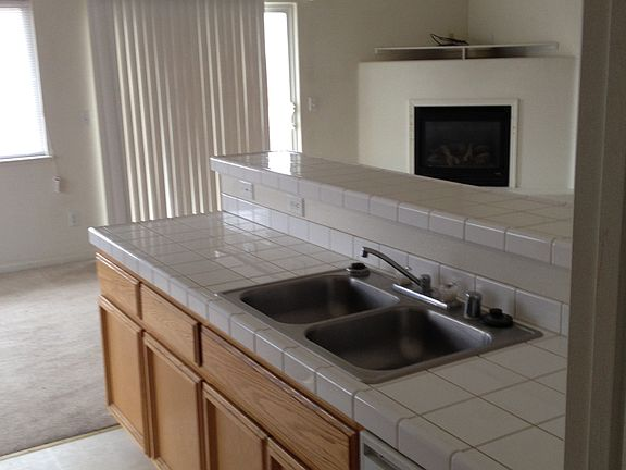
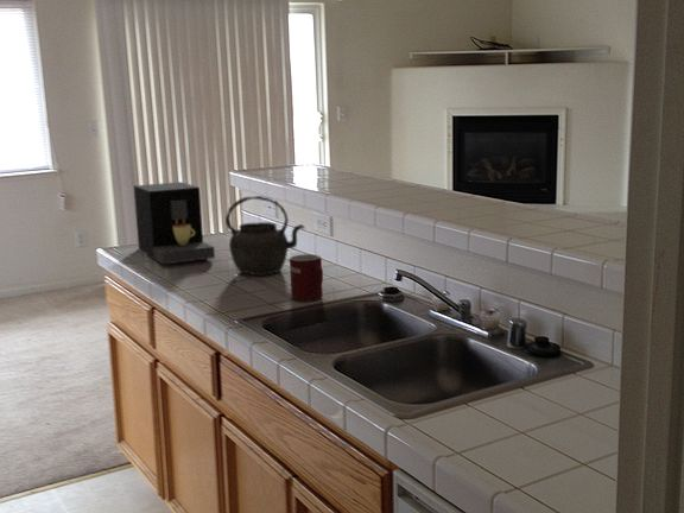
+ coffee maker [133,180,216,265]
+ kettle [224,195,306,277]
+ mug [289,253,324,303]
